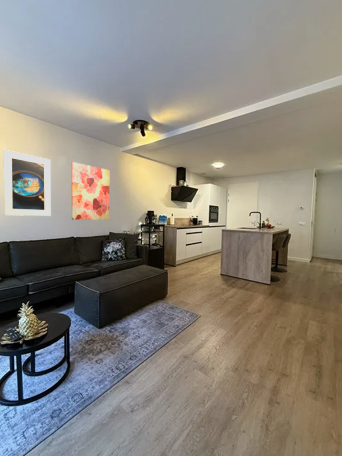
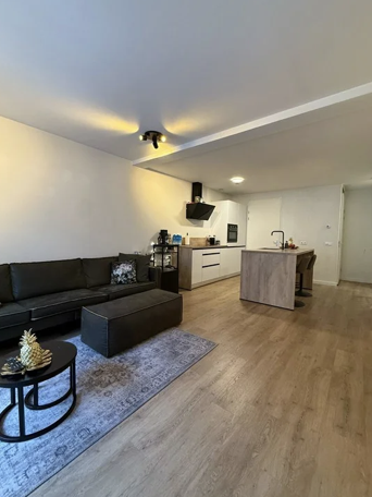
- wall art [71,161,111,221]
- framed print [2,149,52,217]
